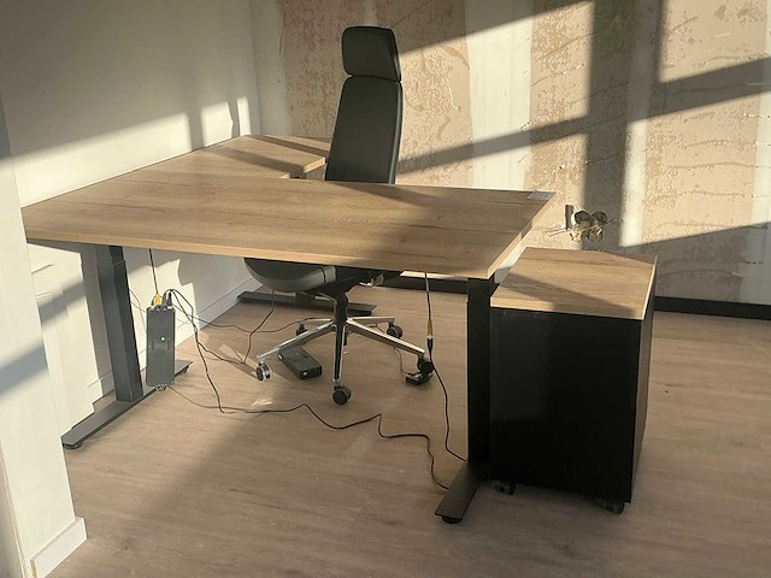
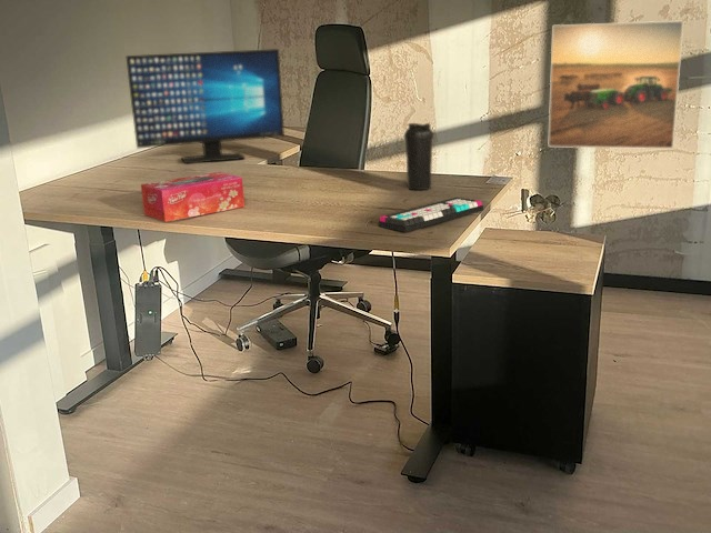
+ computer monitor [124,48,286,165]
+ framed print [547,20,684,150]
+ keyboard [378,197,484,233]
+ water bottle [403,122,434,191]
+ tissue box [140,171,246,223]
